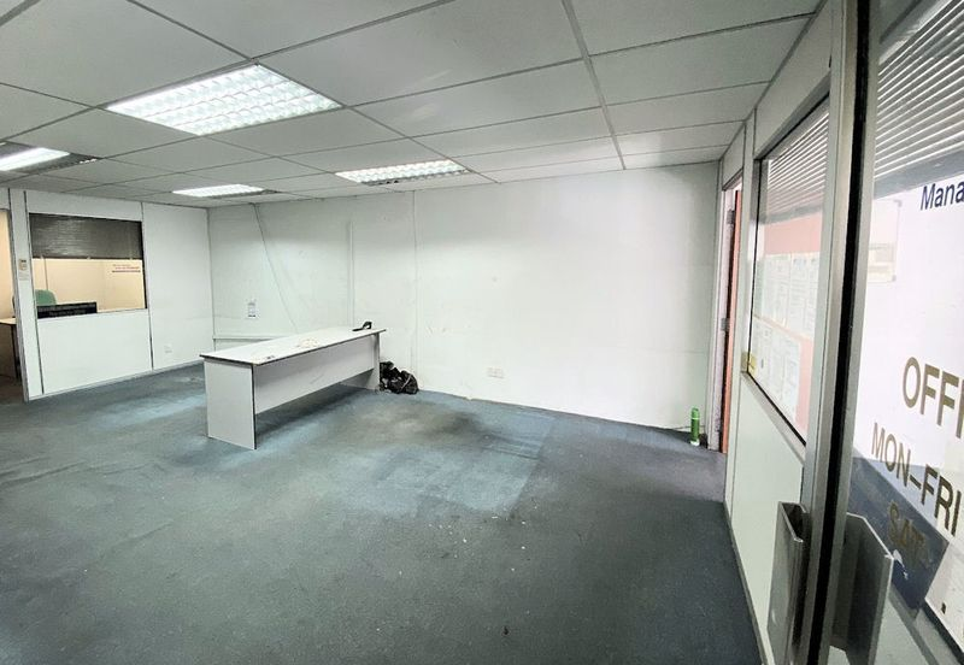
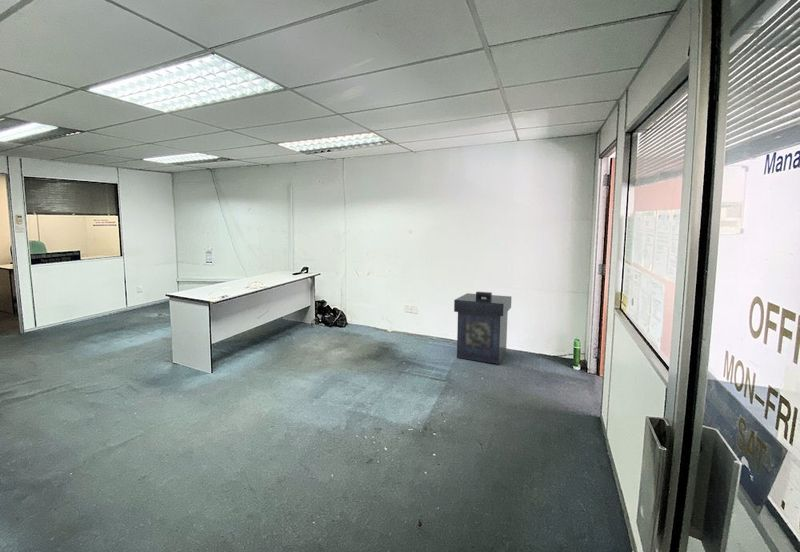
+ trash can [453,291,512,365]
